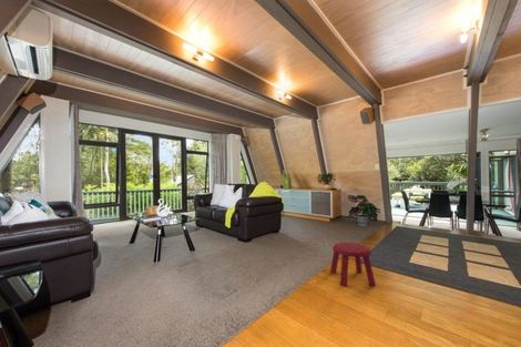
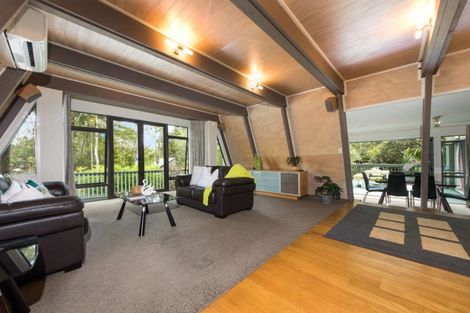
- stool [329,242,377,287]
